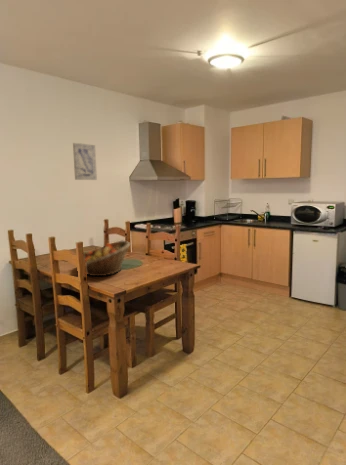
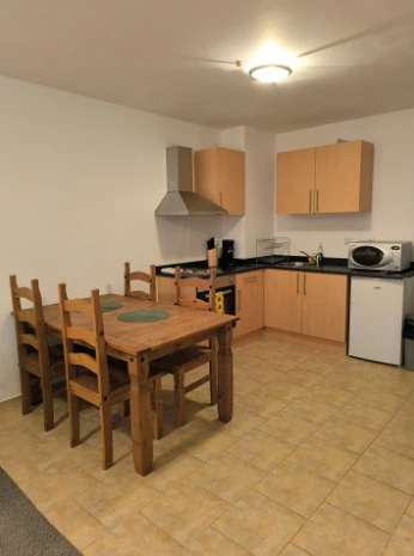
- fruit basket [83,240,132,277]
- wall art [72,142,98,181]
